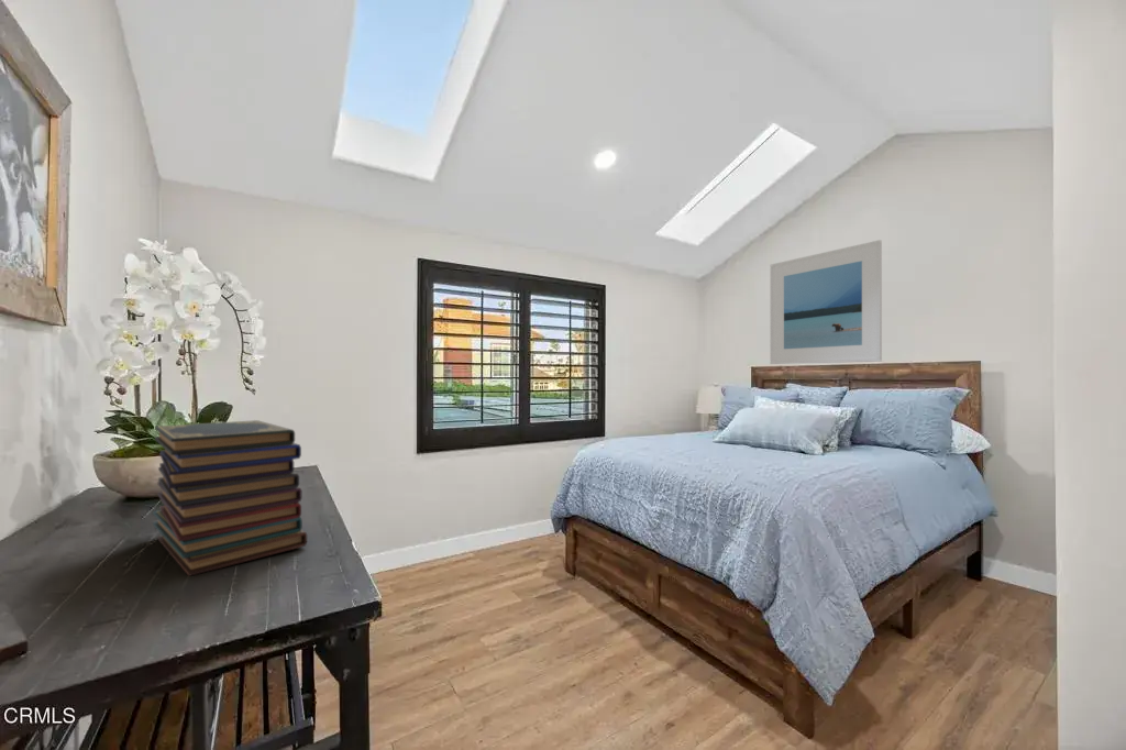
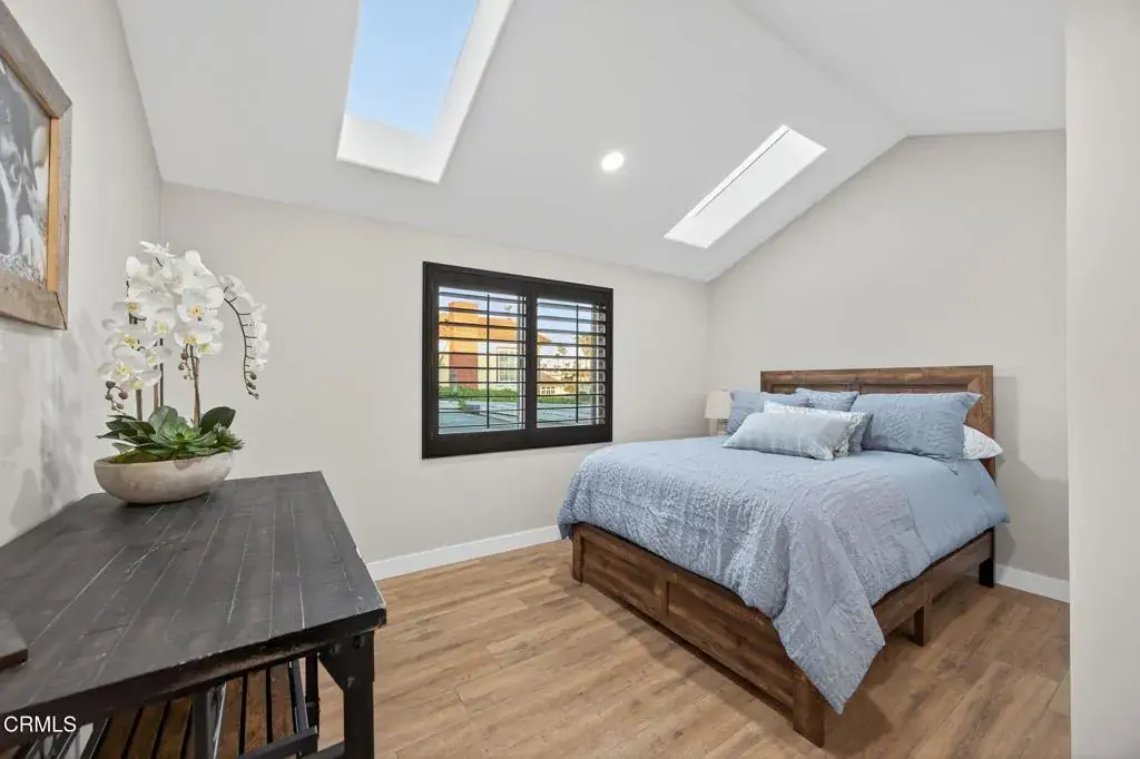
- book stack [152,419,308,577]
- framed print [770,239,883,365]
